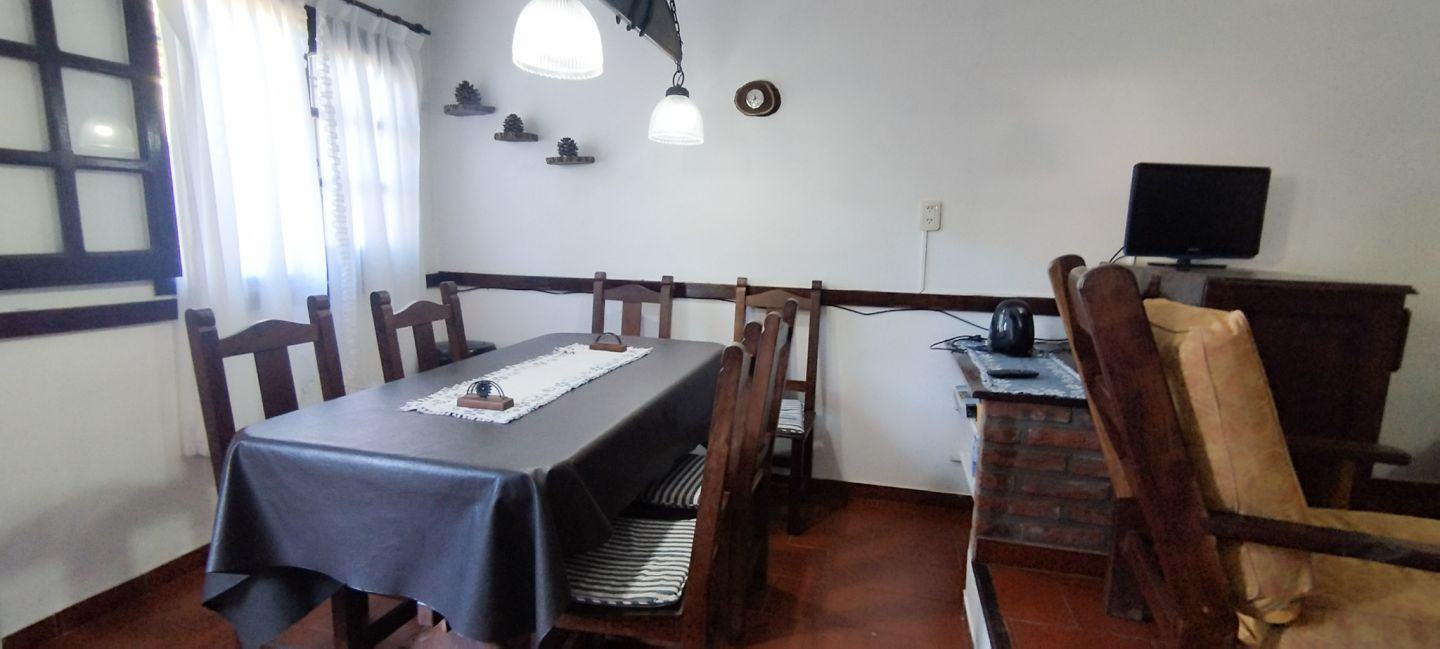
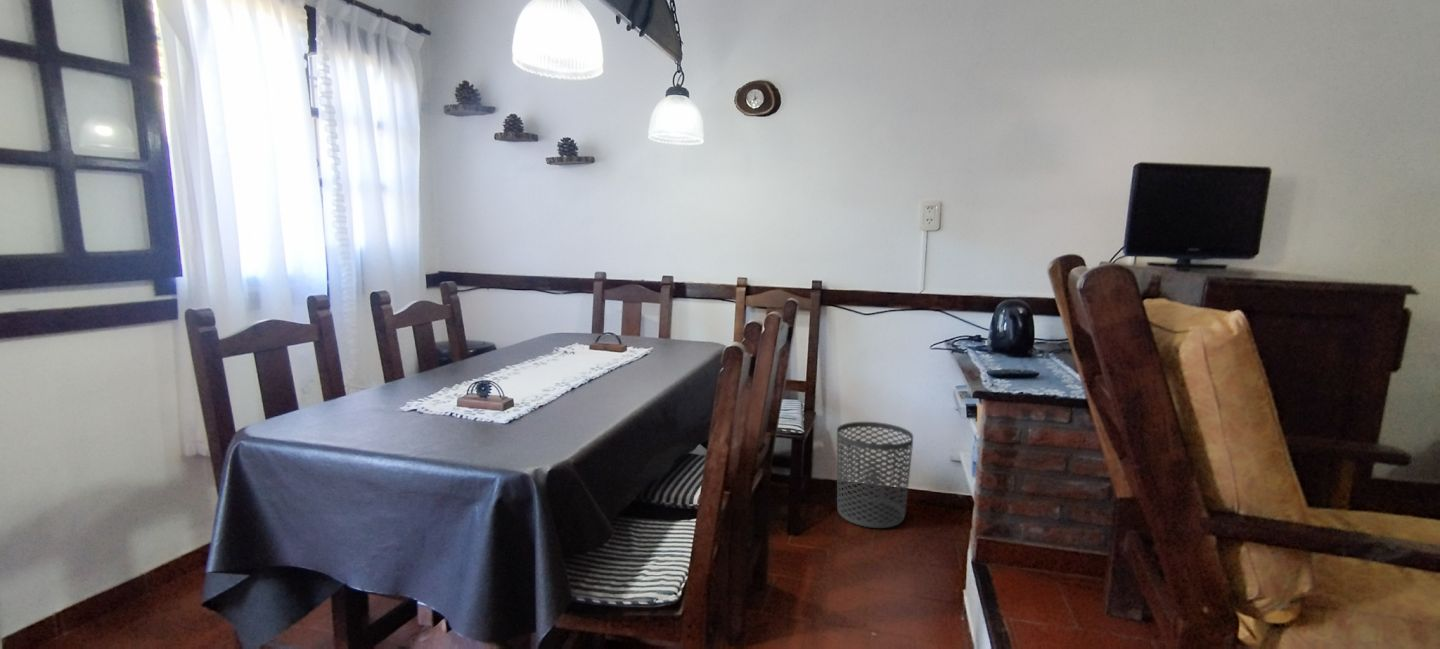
+ waste bin [836,421,914,529]
